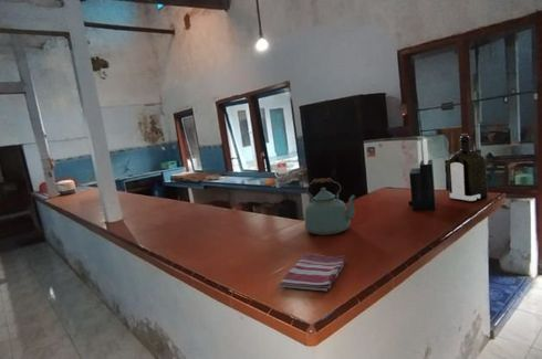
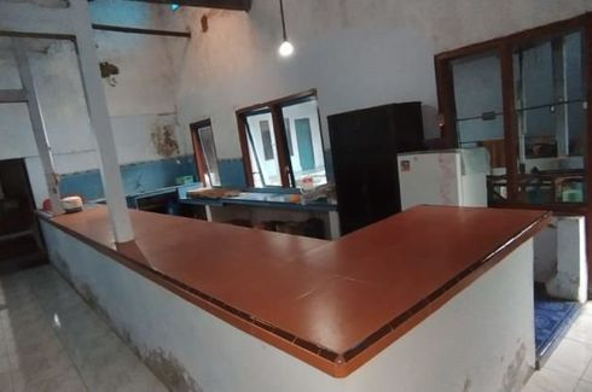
- dish towel [279,253,347,292]
- knife block [408,138,437,212]
- kettle [304,177,357,236]
- liquor [447,133,489,203]
